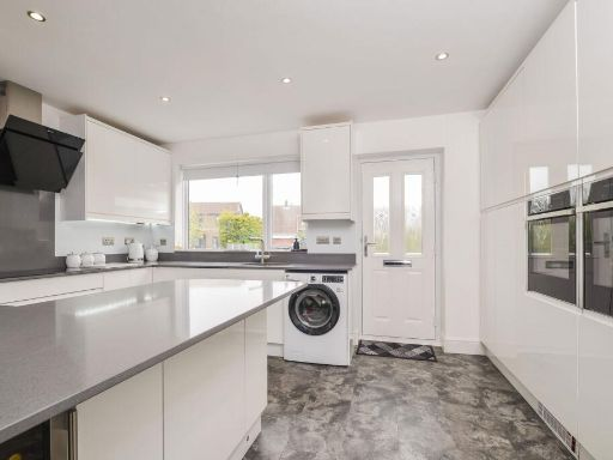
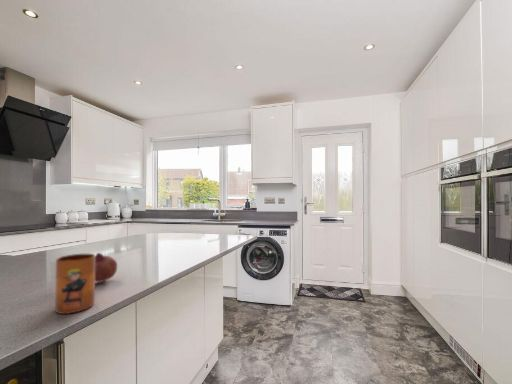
+ mug [54,253,96,315]
+ fruit [95,252,118,283]
